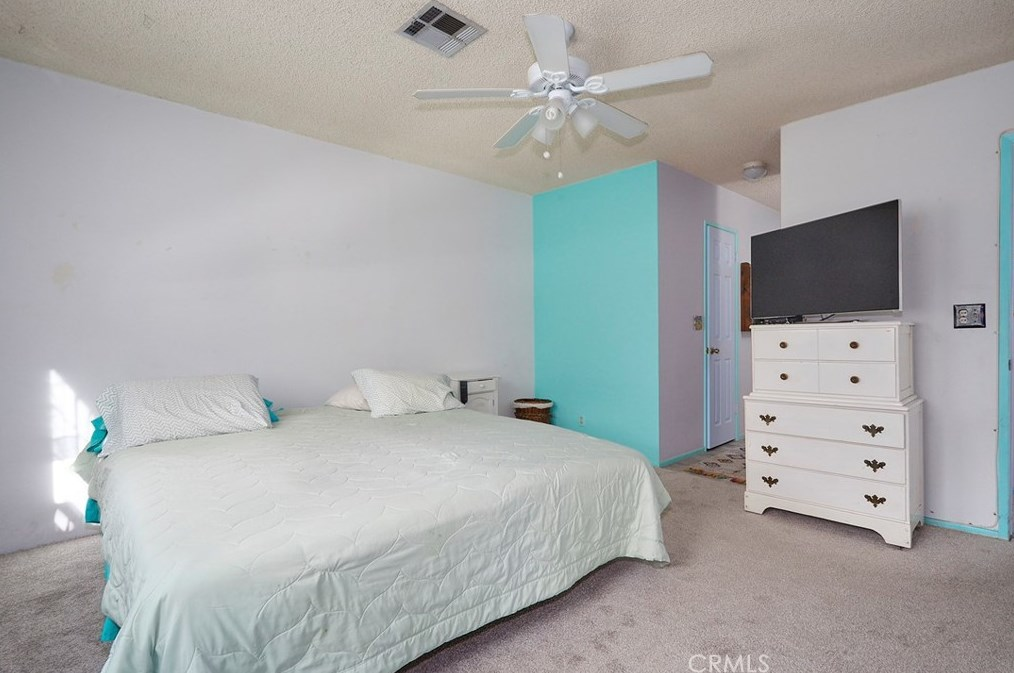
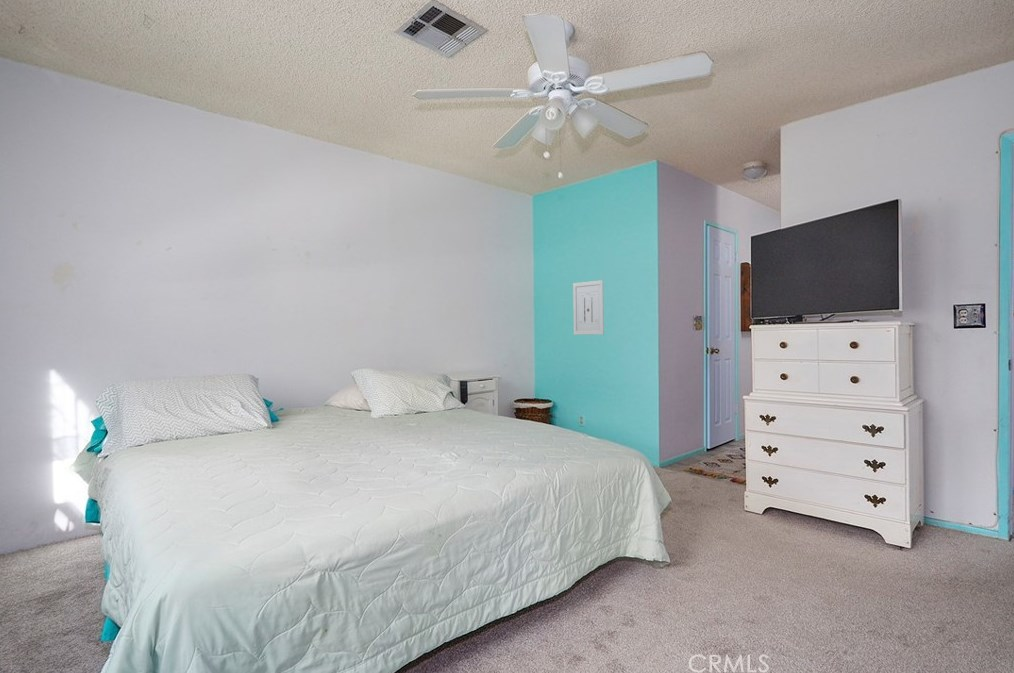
+ wall art [572,279,605,336]
